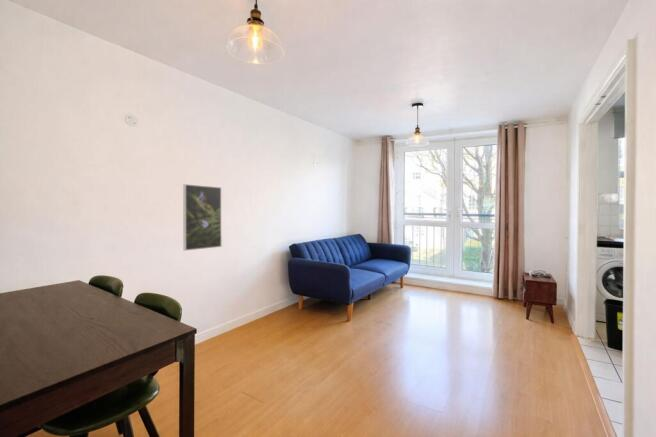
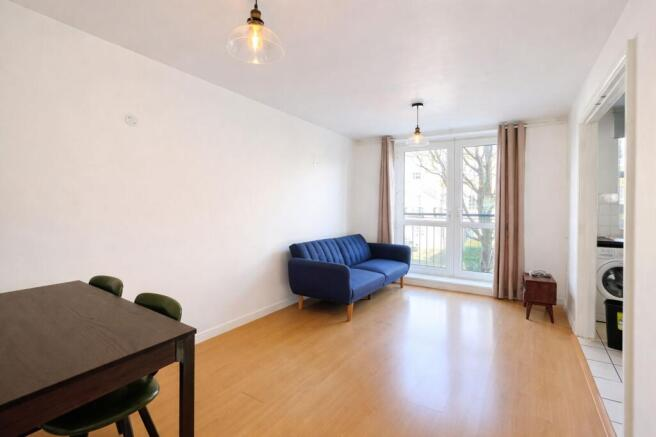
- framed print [182,183,223,252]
